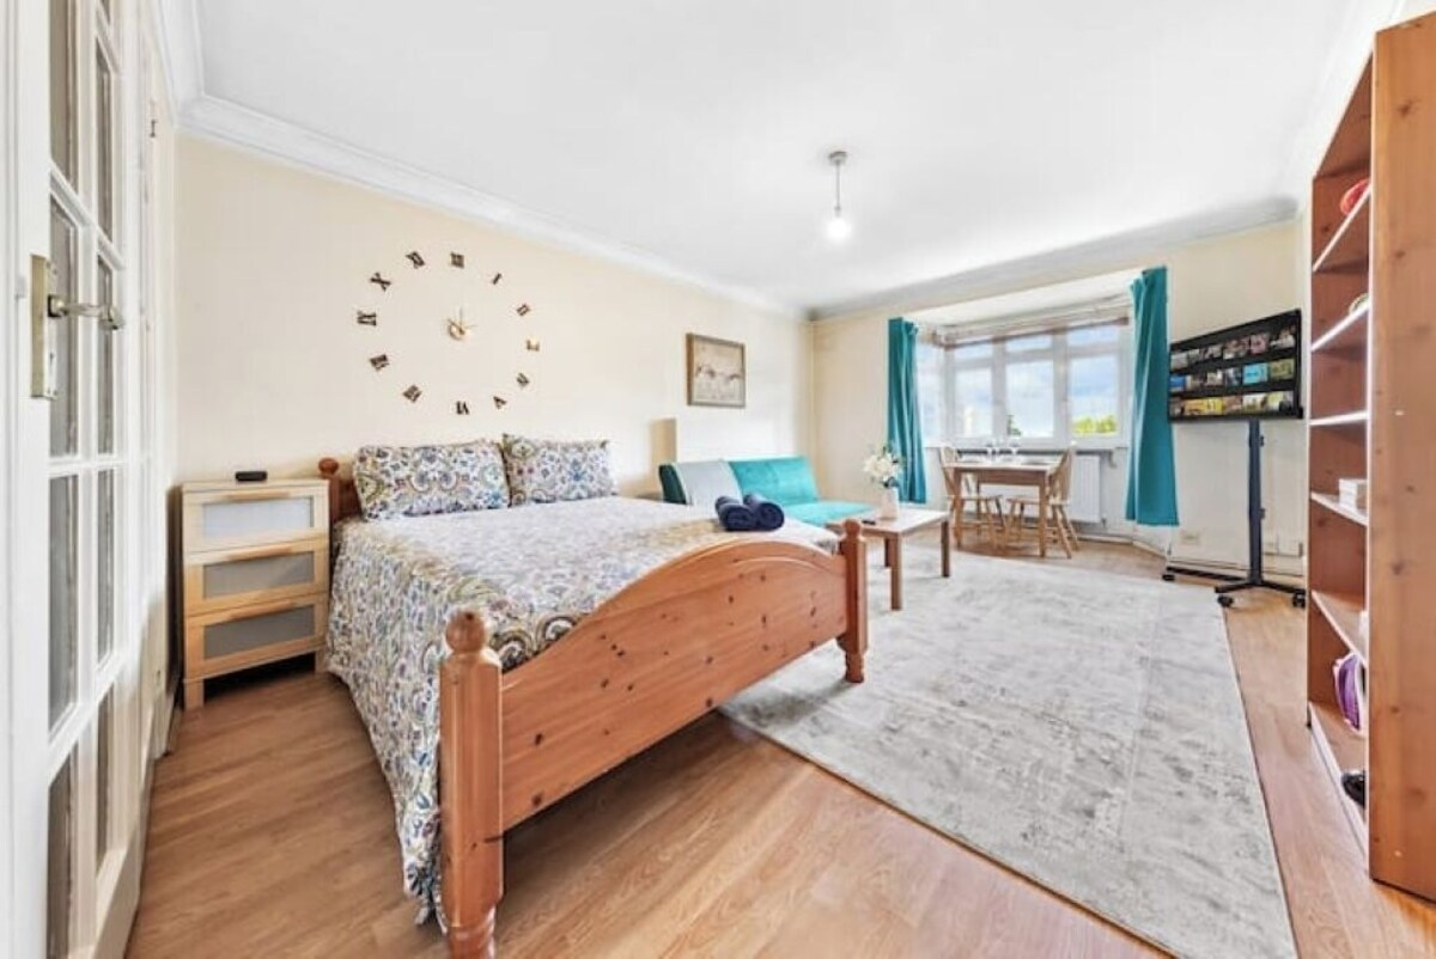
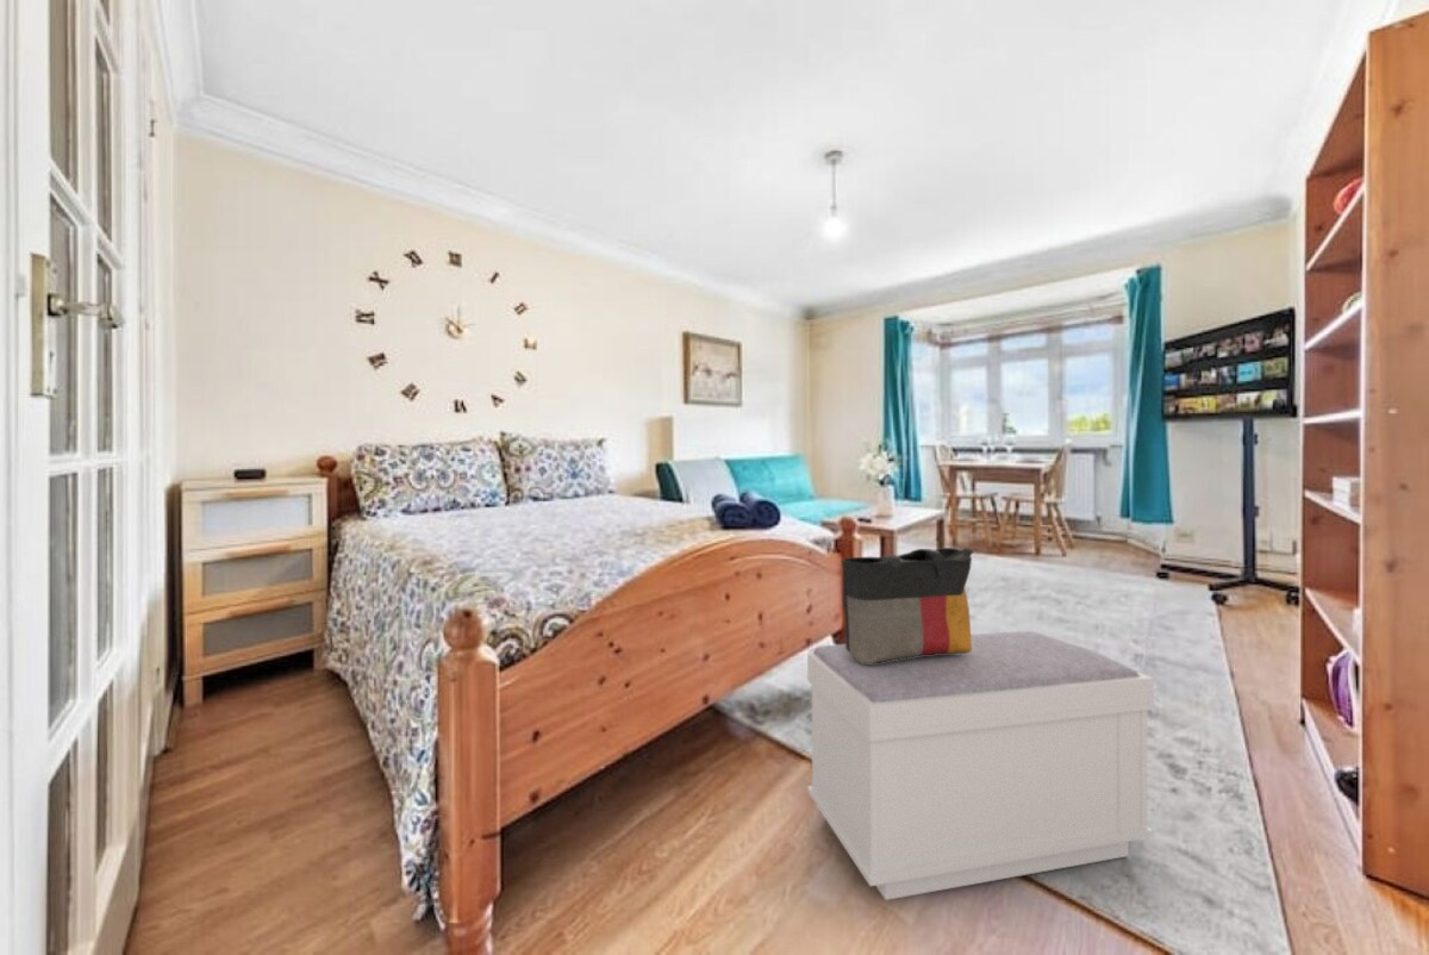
+ tote bag [841,547,975,664]
+ bench [806,630,1155,901]
